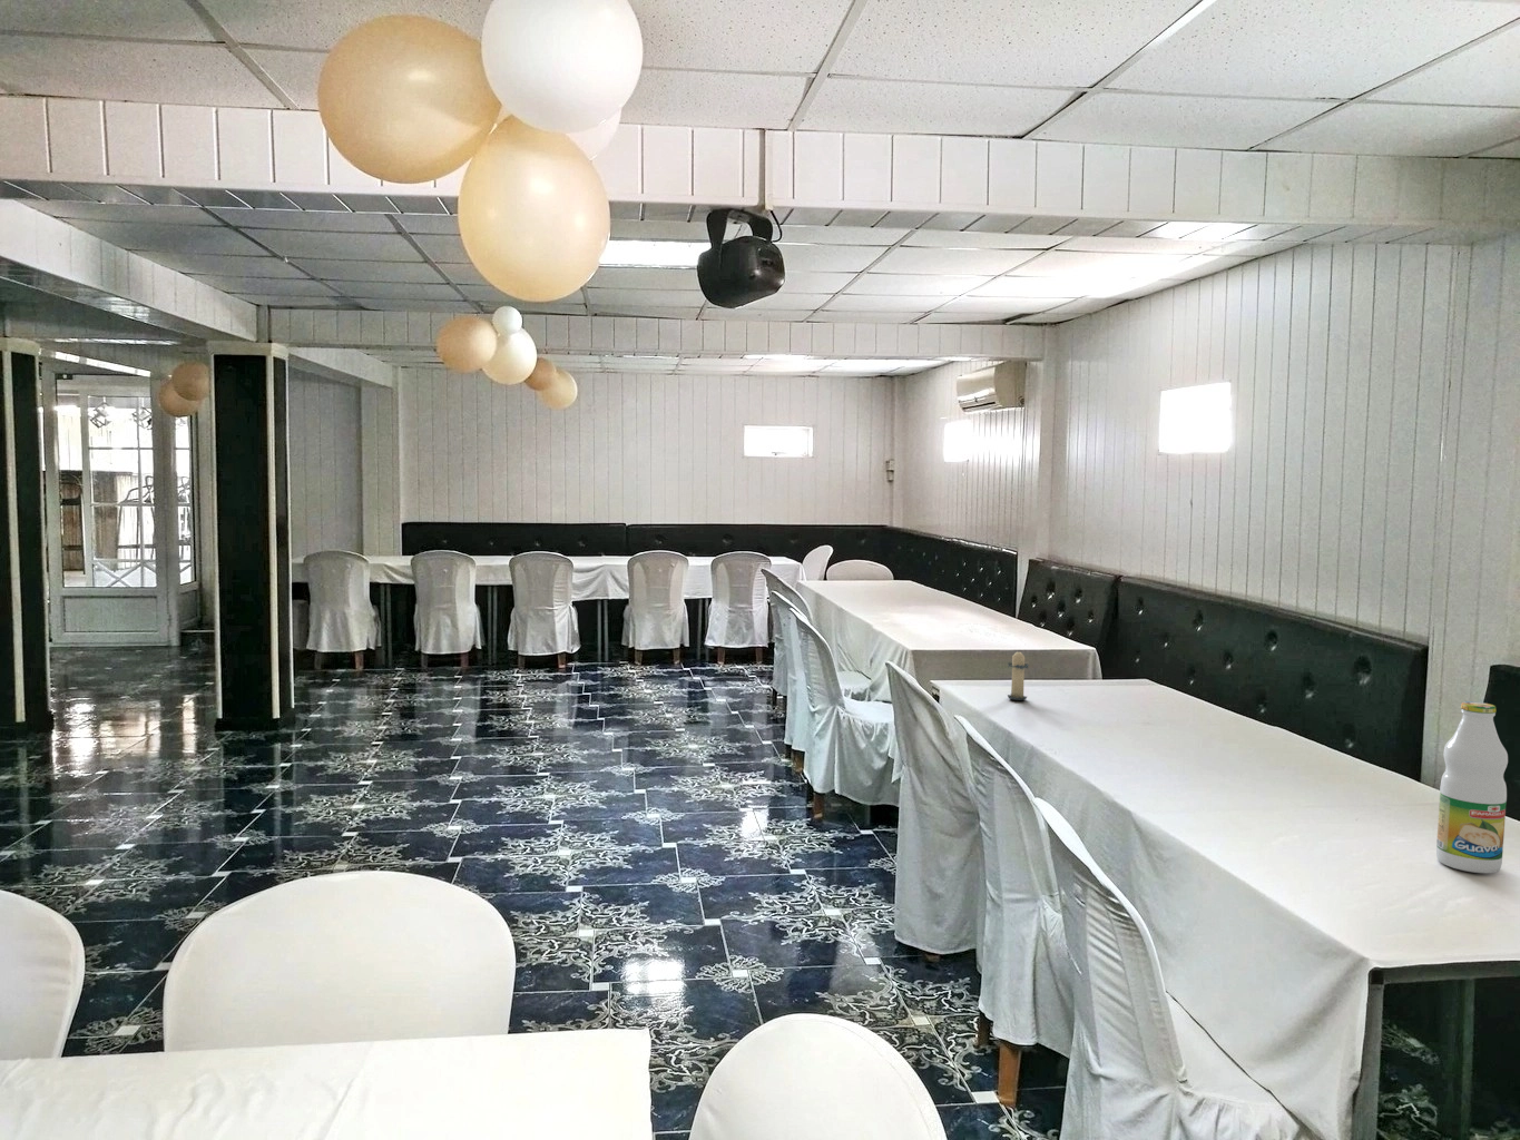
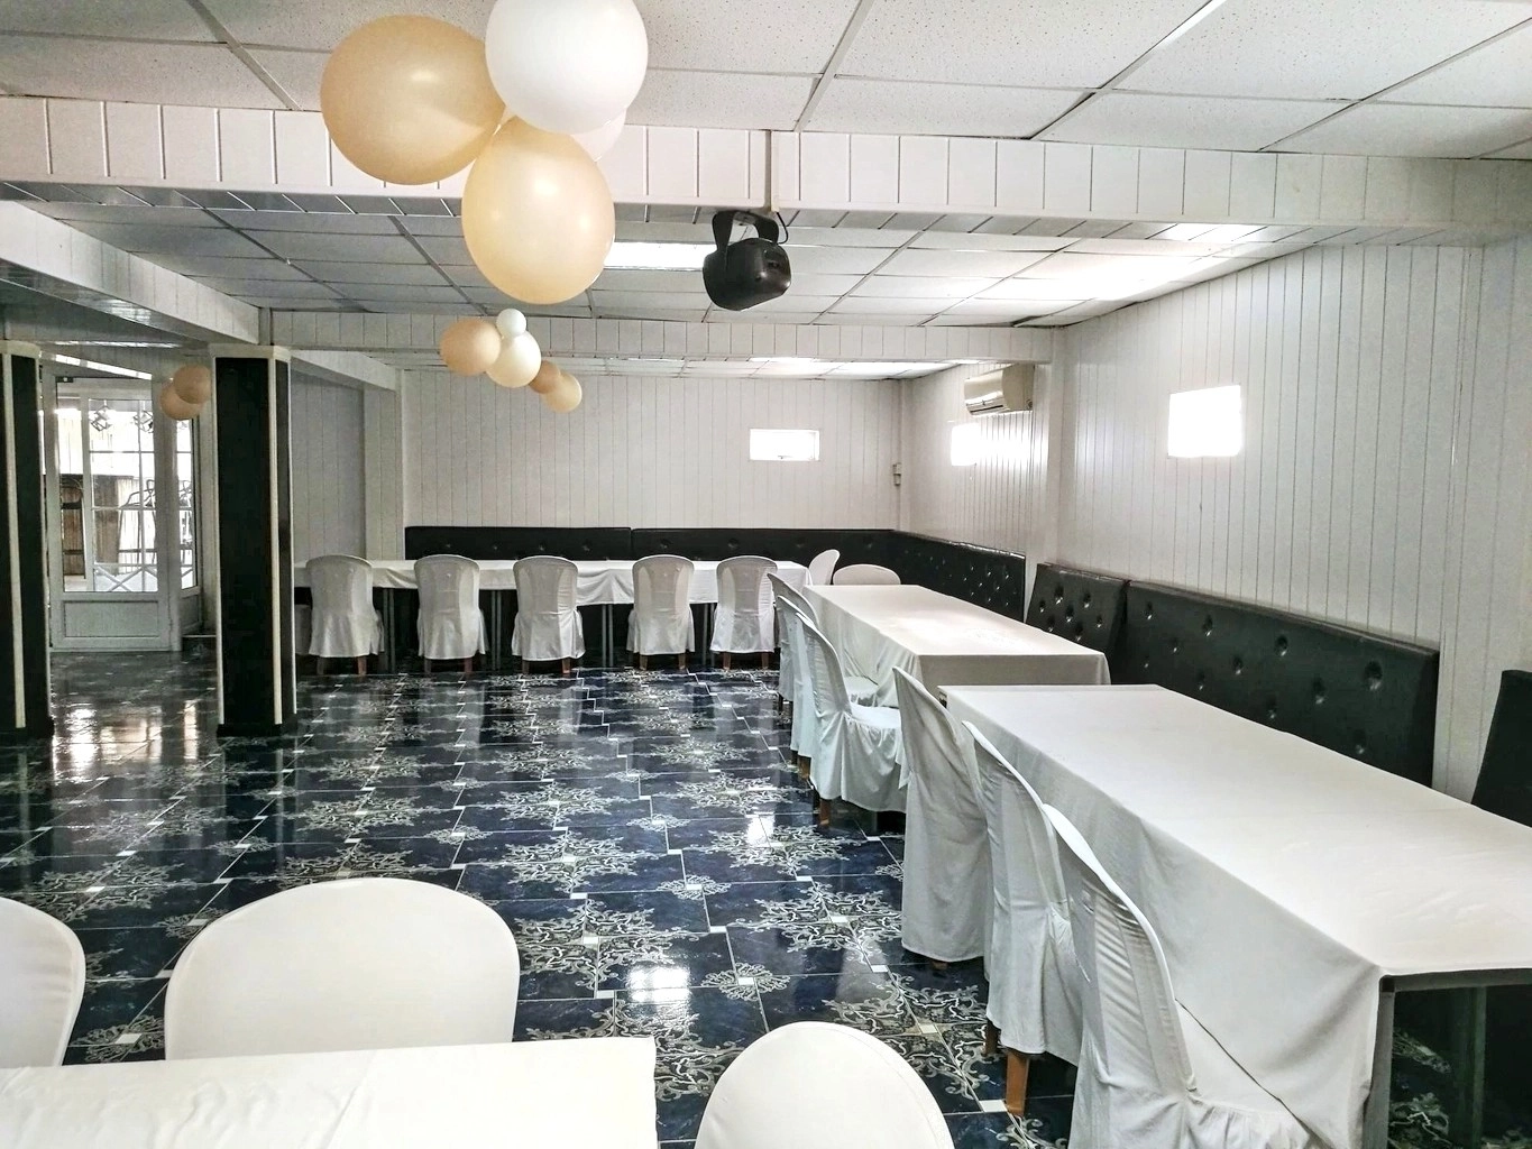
- candle [1006,651,1029,702]
- bottle [1435,701,1509,874]
